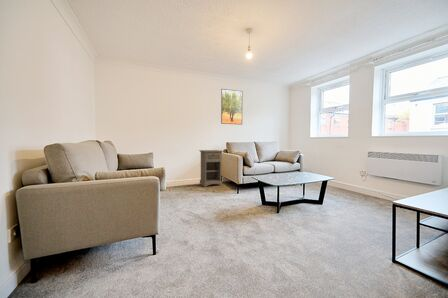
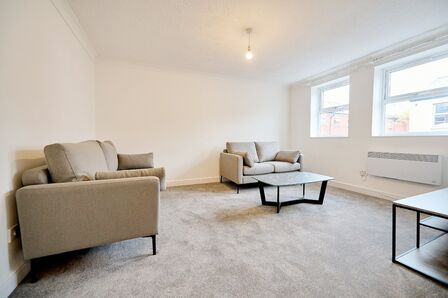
- nightstand [198,149,224,188]
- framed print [220,88,244,126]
